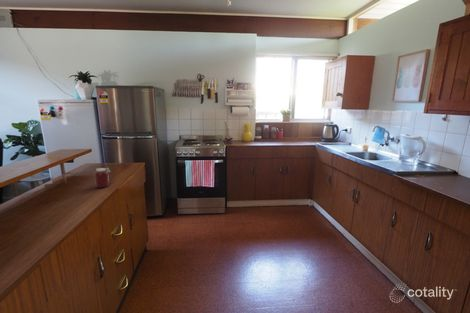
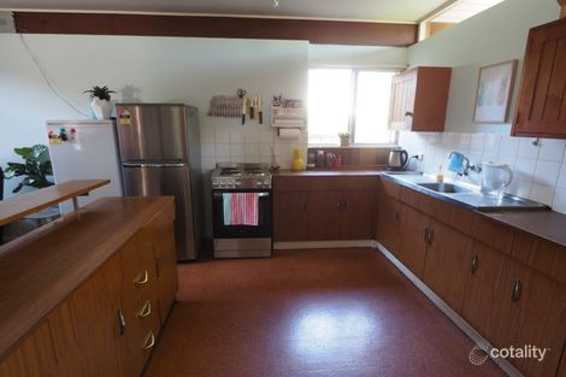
- jar [94,167,112,189]
